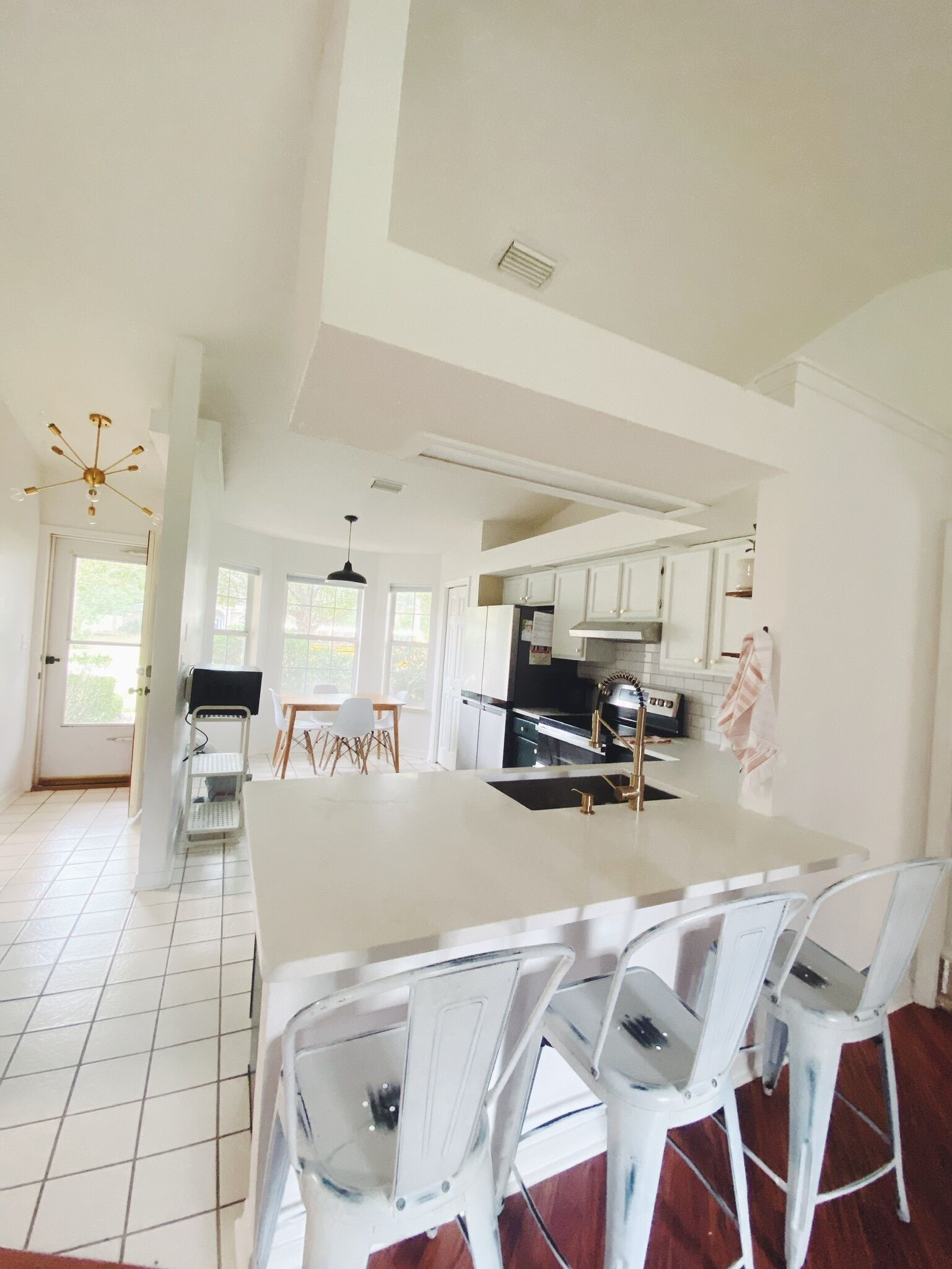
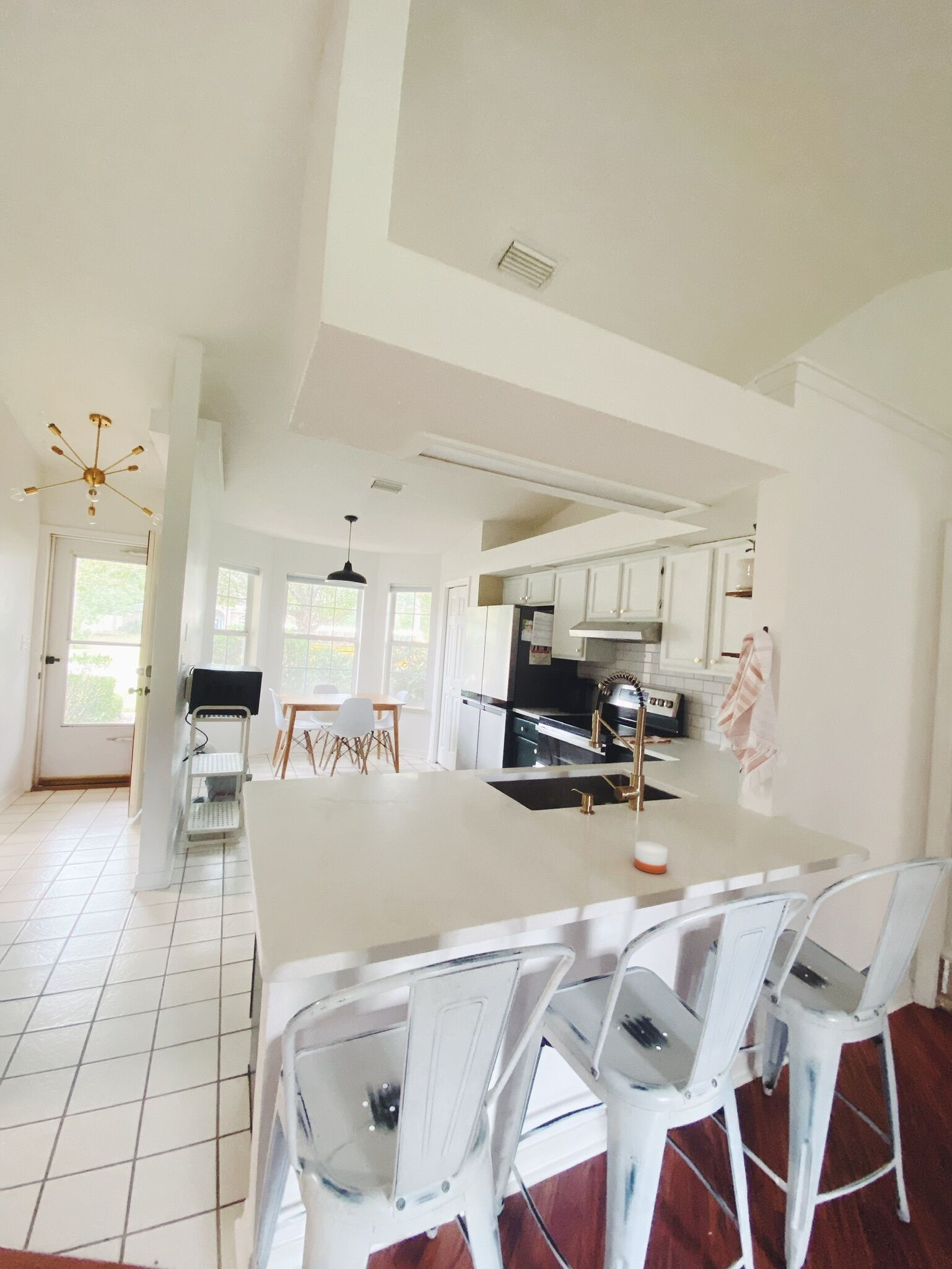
+ candle [634,827,668,874]
